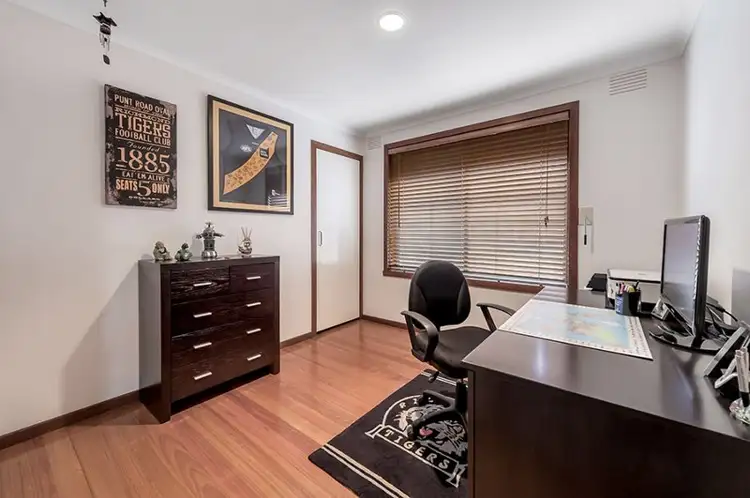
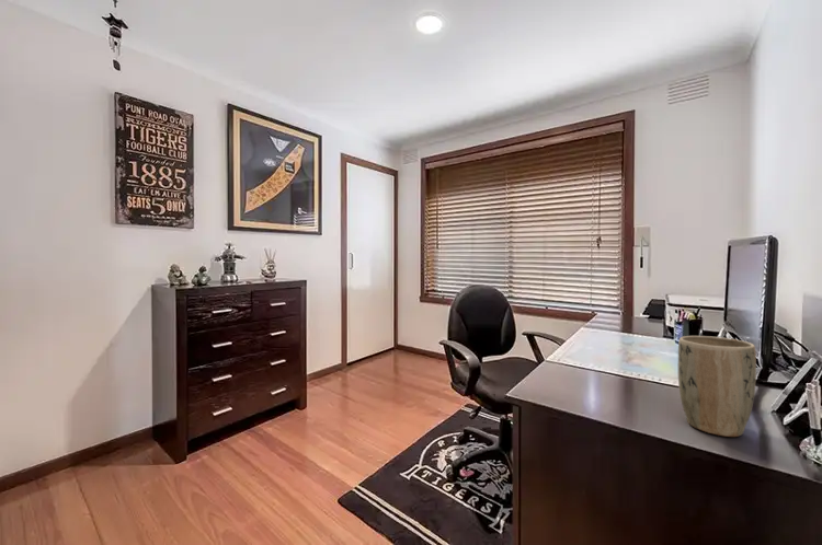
+ plant pot [677,335,757,438]
